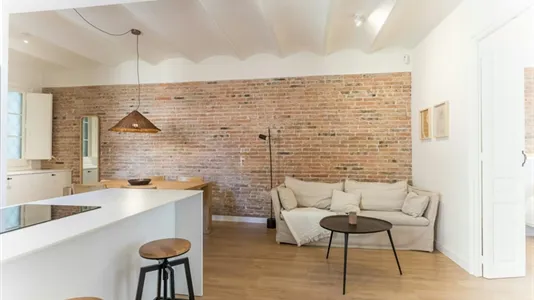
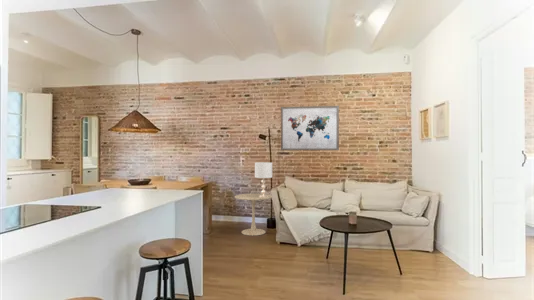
+ lamp [254,161,273,198]
+ wall art [280,105,340,151]
+ side table [234,193,273,237]
